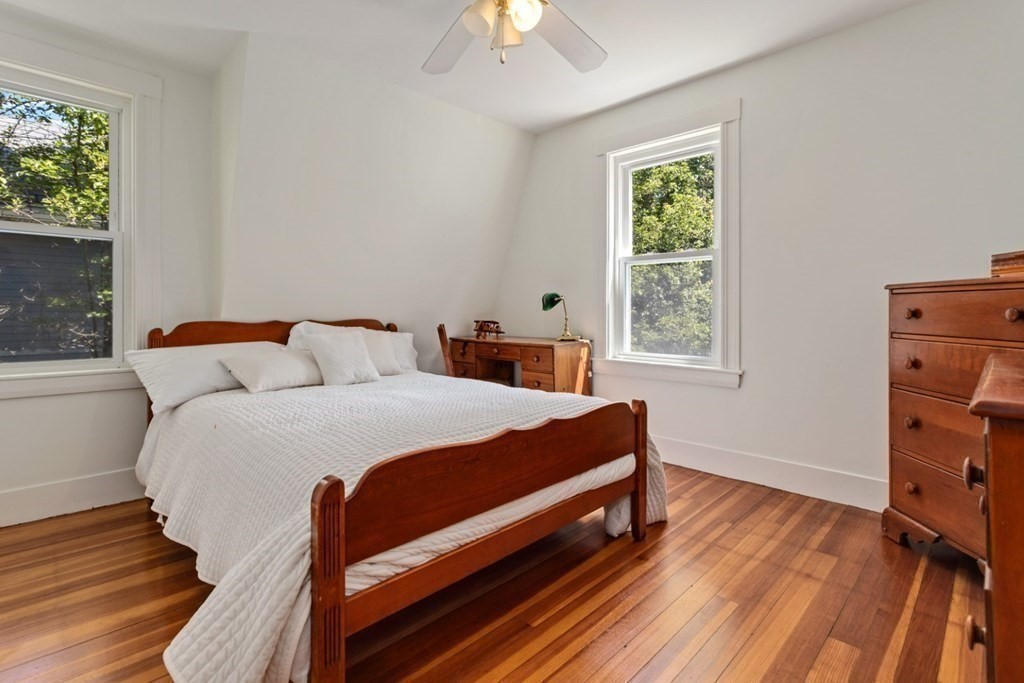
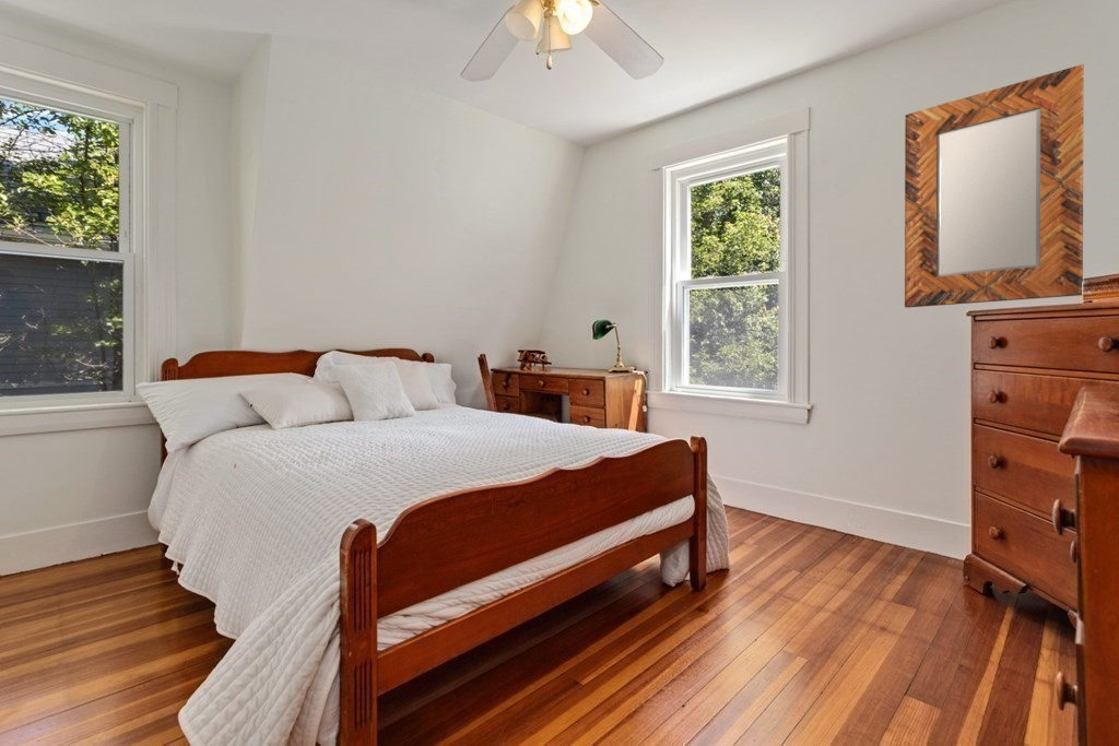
+ home mirror [904,63,1085,309]
